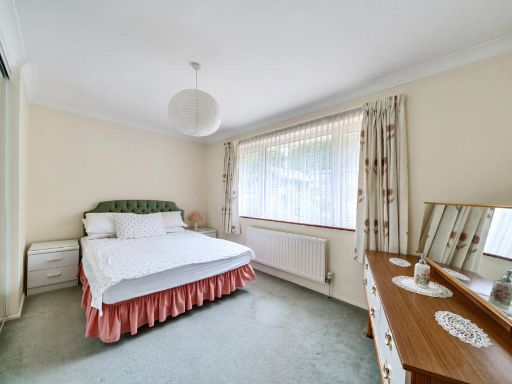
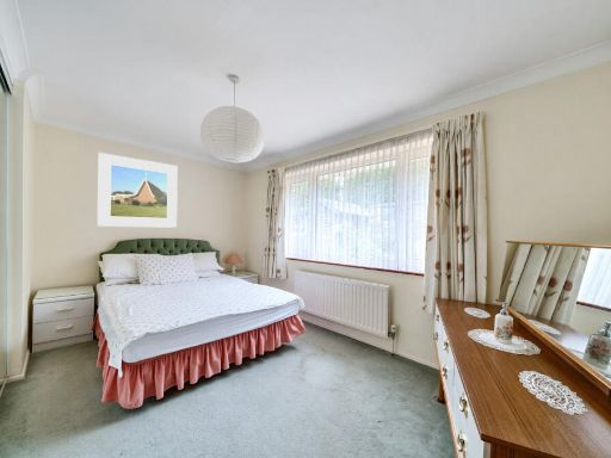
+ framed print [95,151,179,229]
